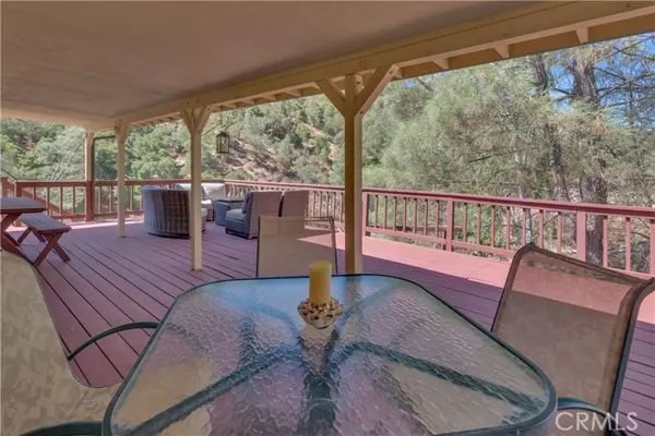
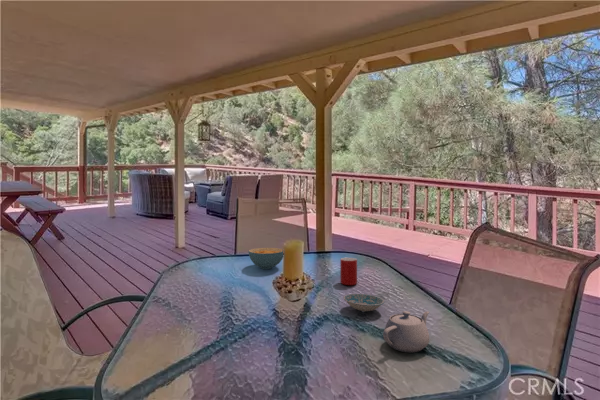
+ ceramic bowl [343,293,385,313]
+ cup [339,257,358,286]
+ cereal bowl [248,247,284,270]
+ teapot [382,310,430,353]
